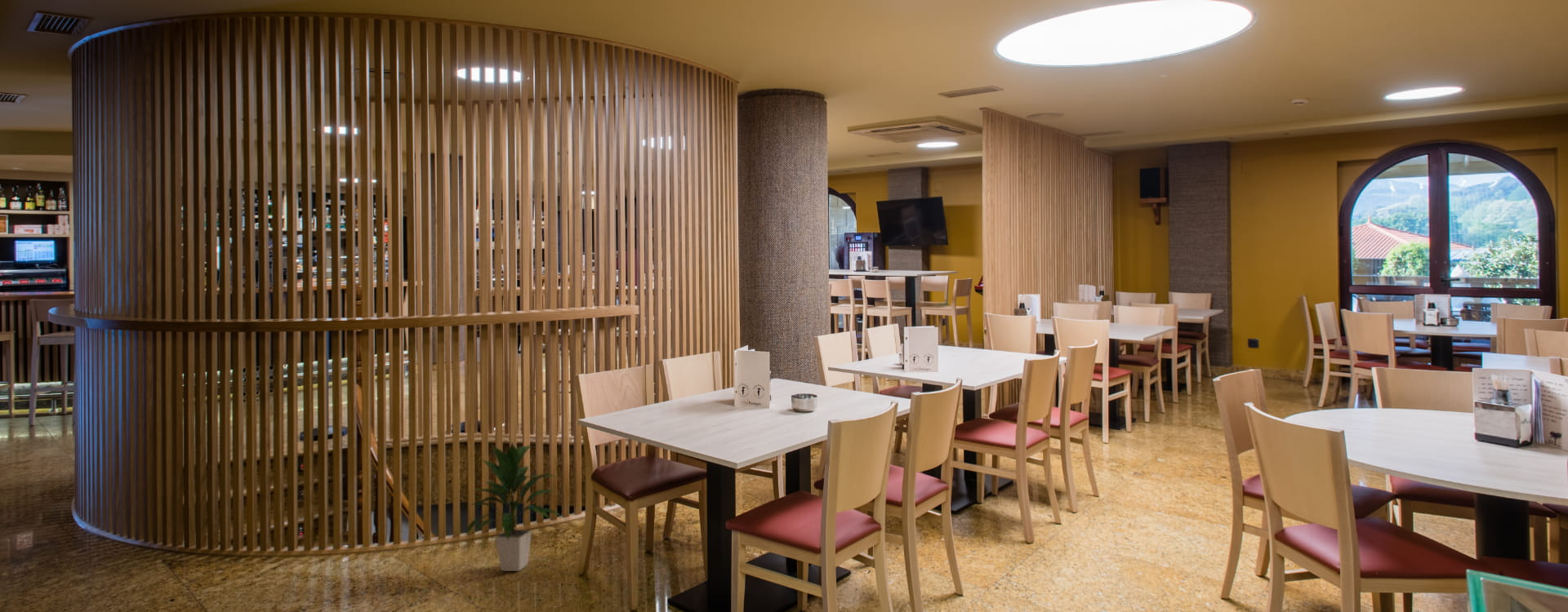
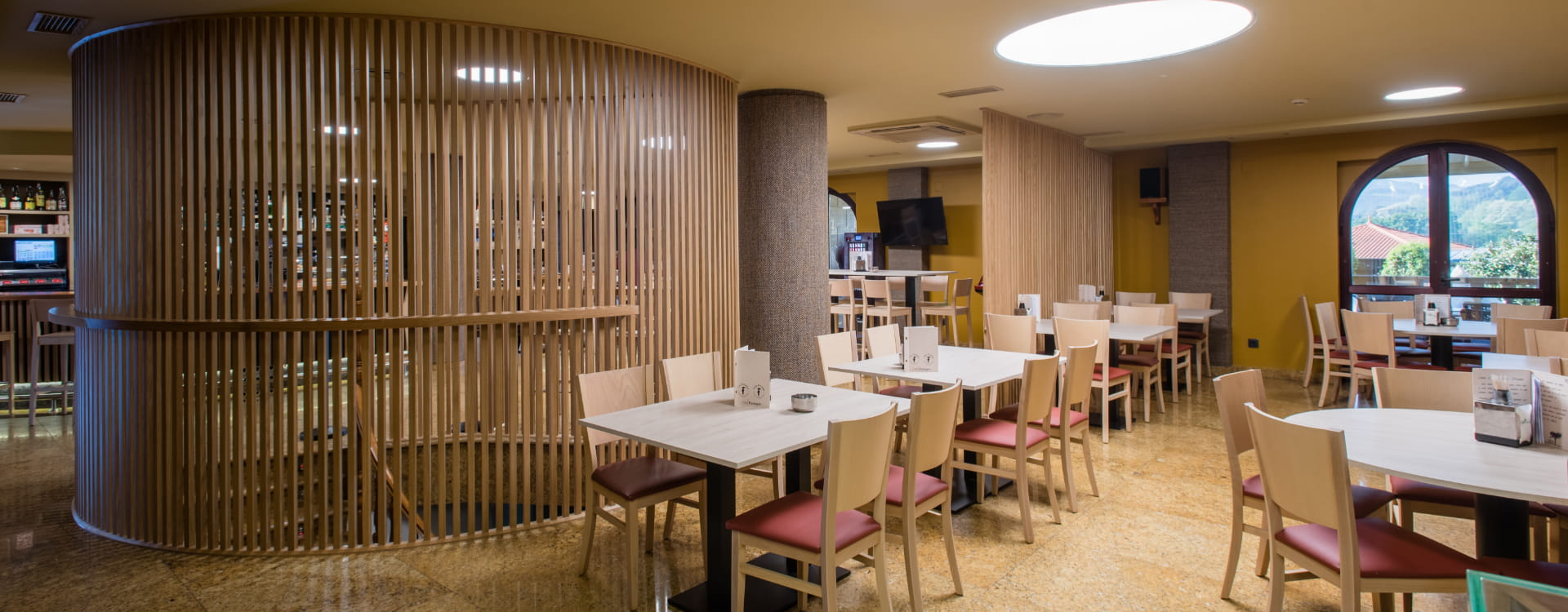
- indoor plant [465,441,564,572]
